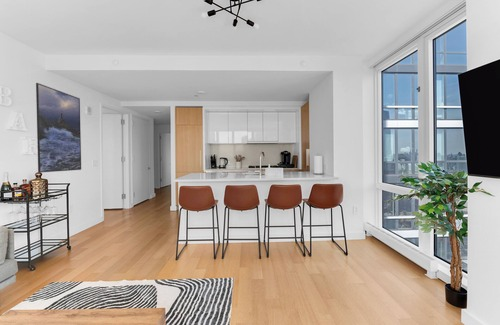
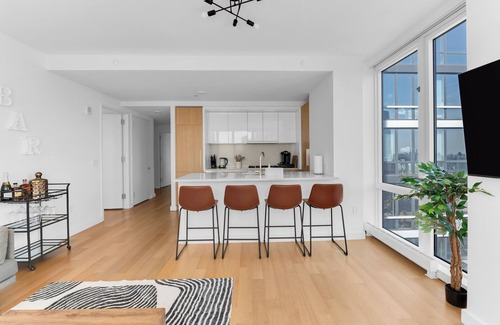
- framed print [35,82,82,174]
